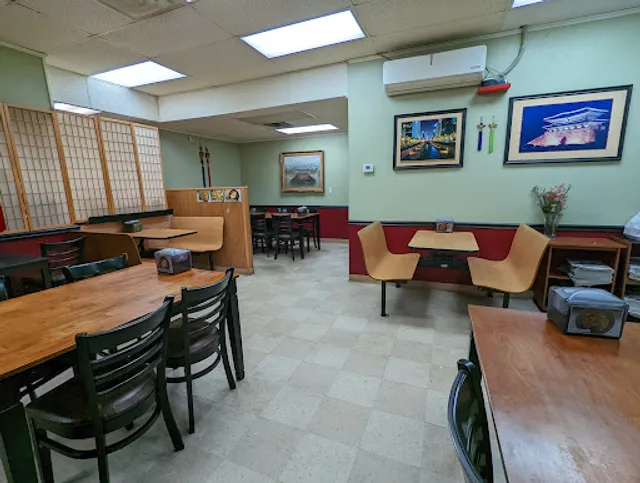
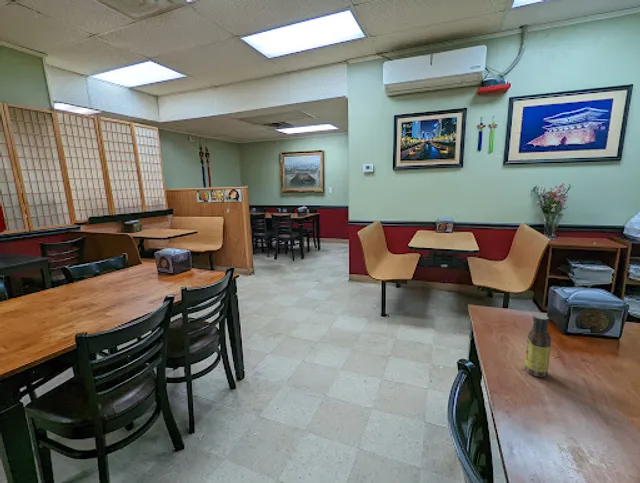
+ sauce bottle [524,313,552,378]
